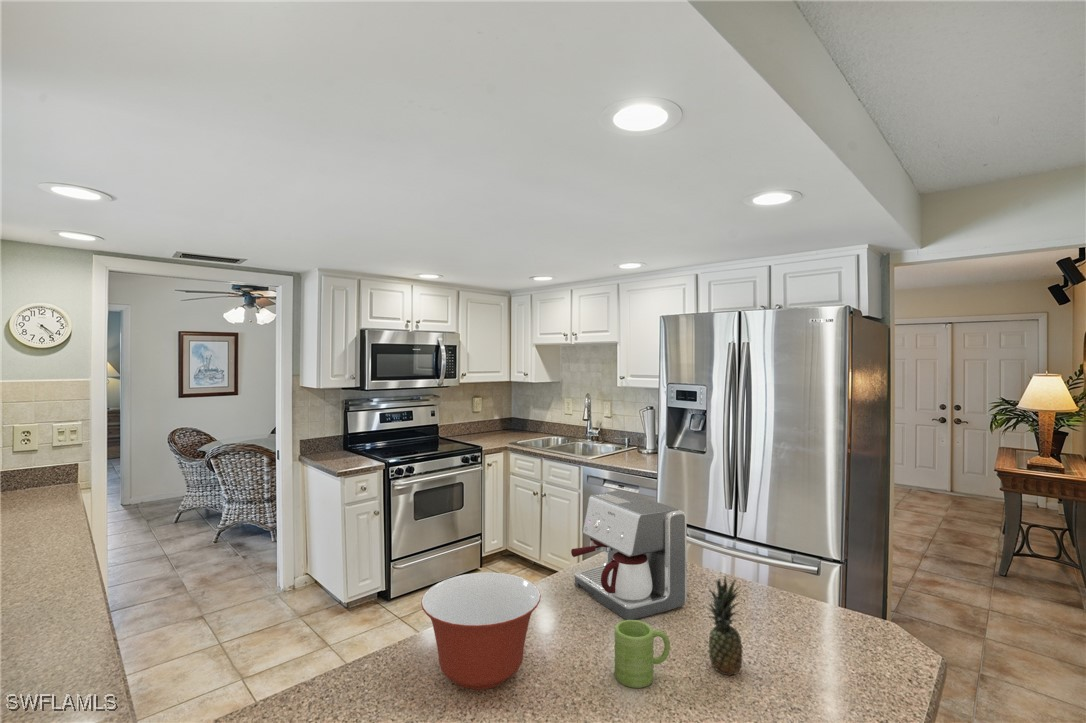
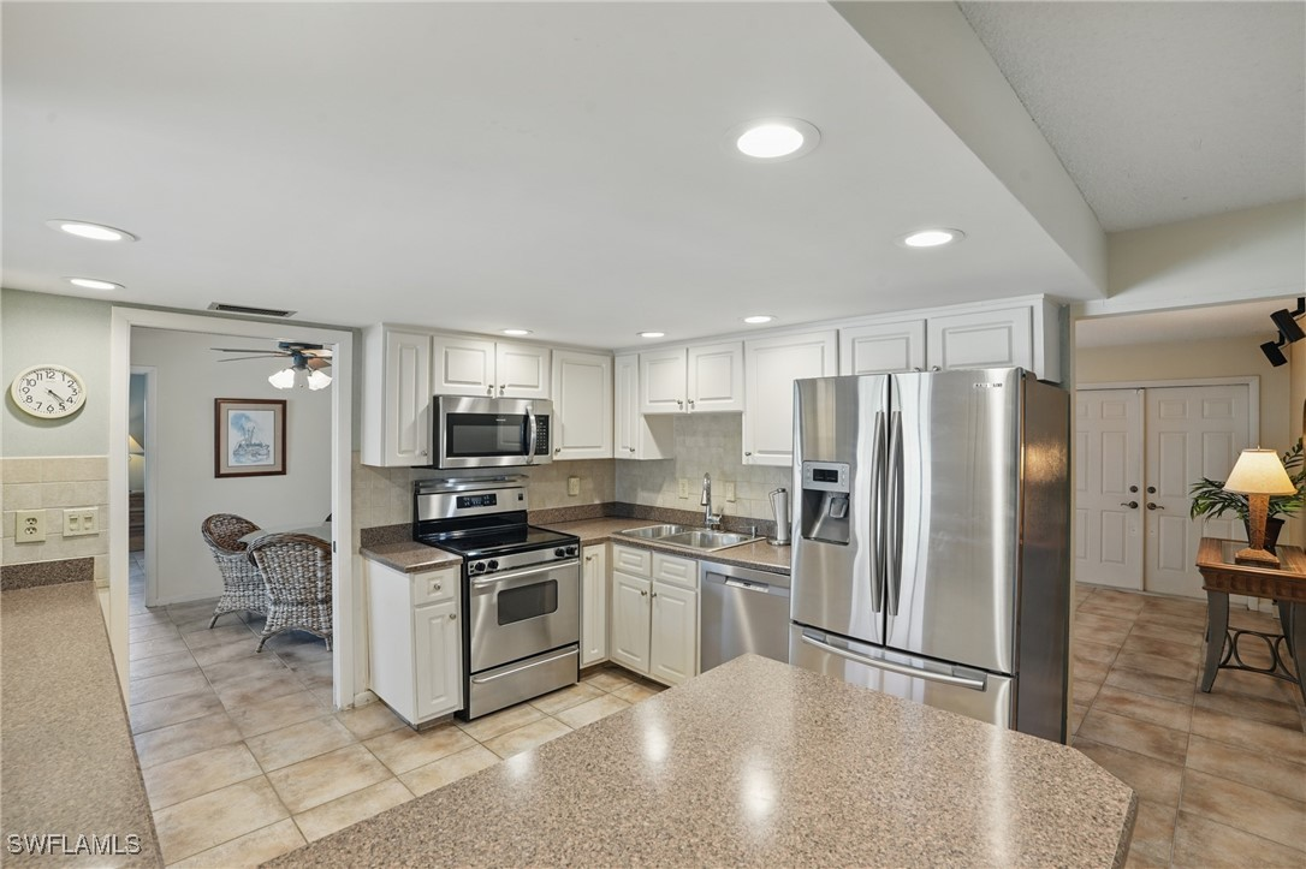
- mug [613,619,671,689]
- coffee maker [570,489,687,620]
- fruit [705,575,744,676]
- mixing bowl [420,572,542,691]
